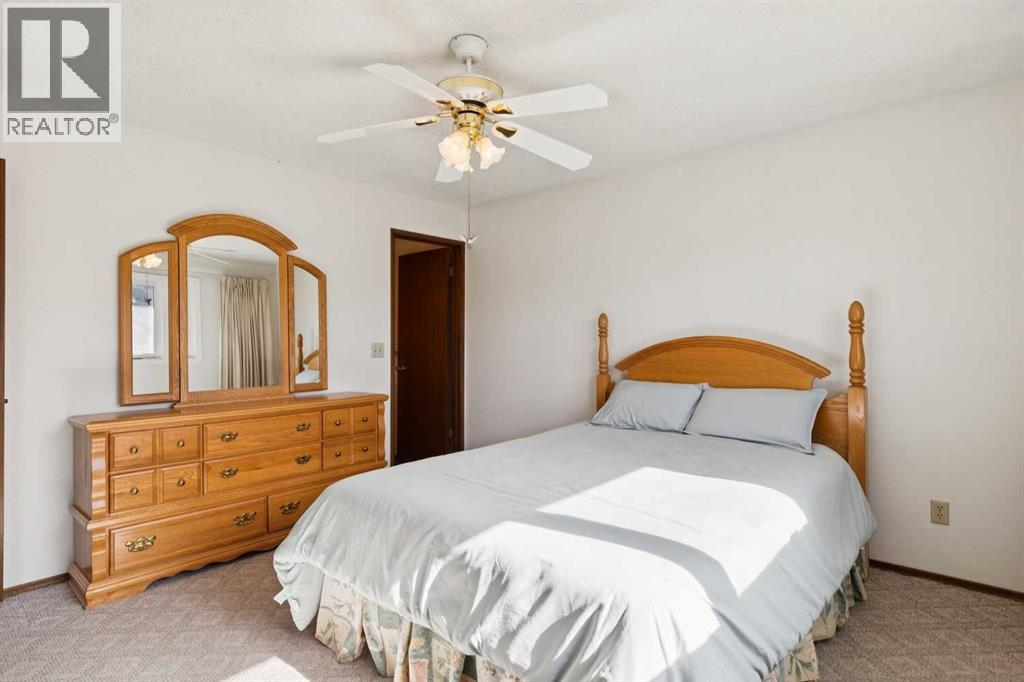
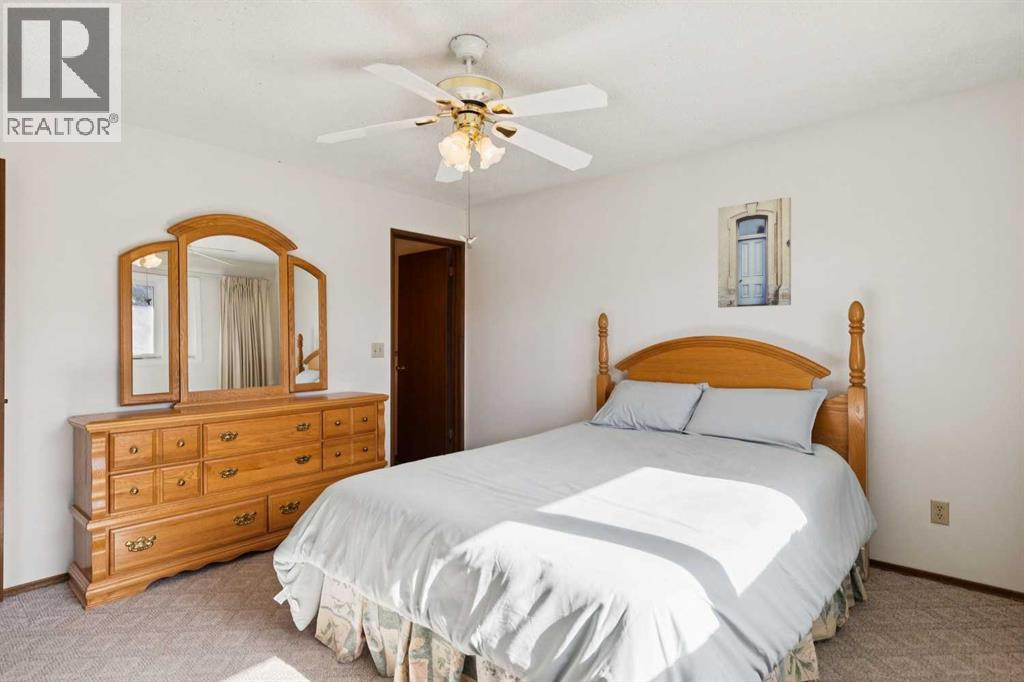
+ wall art [717,196,792,309]
